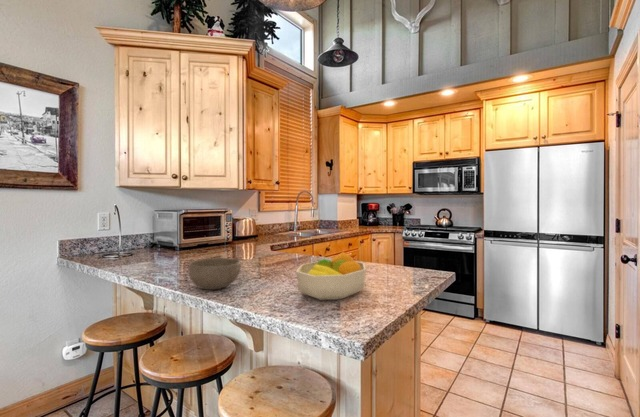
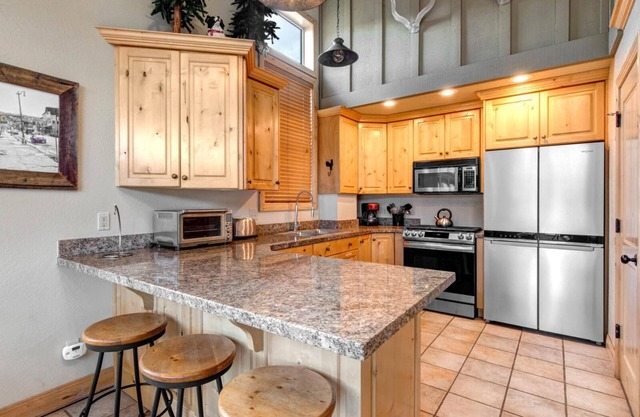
- bowl [187,257,242,291]
- fruit bowl [295,251,367,301]
